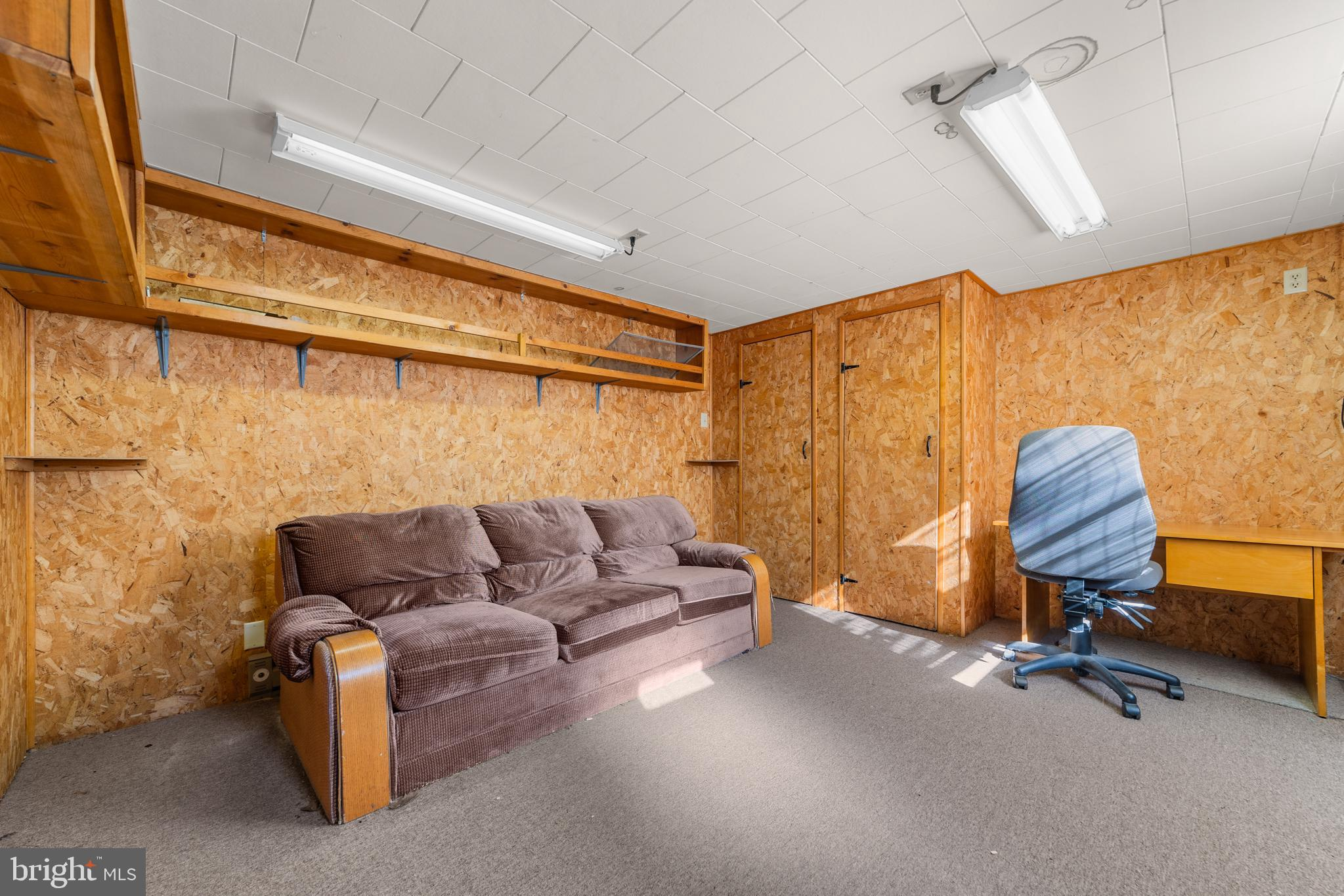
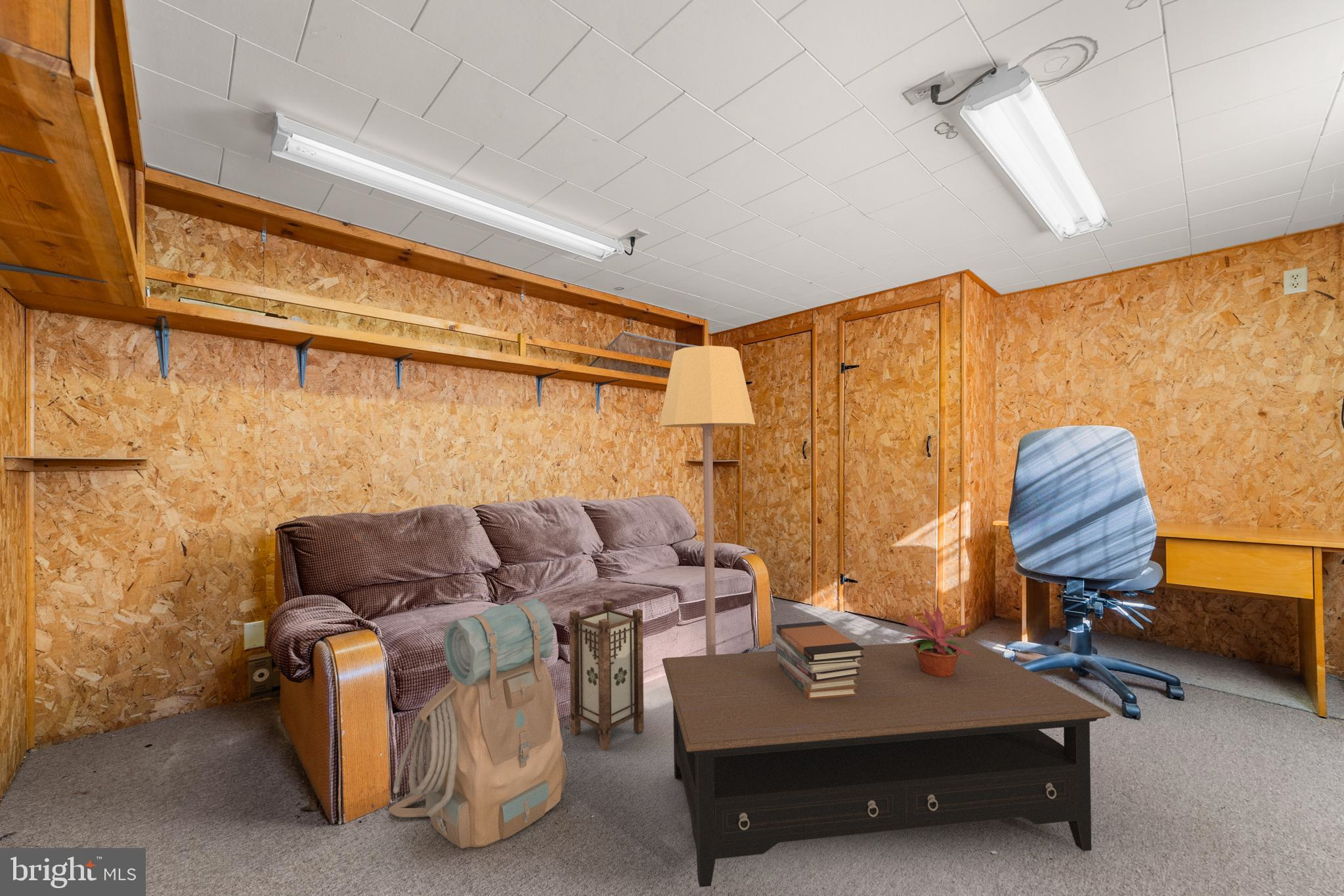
+ book stack [775,620,864,700]
+ coffee table [662,639,1112,887]
+ lantern [569,601,644,752]
+ potted plant [900,604,977,677]
+ backpack [388,597,569,849]
+ lamp [659,345,756,655]
